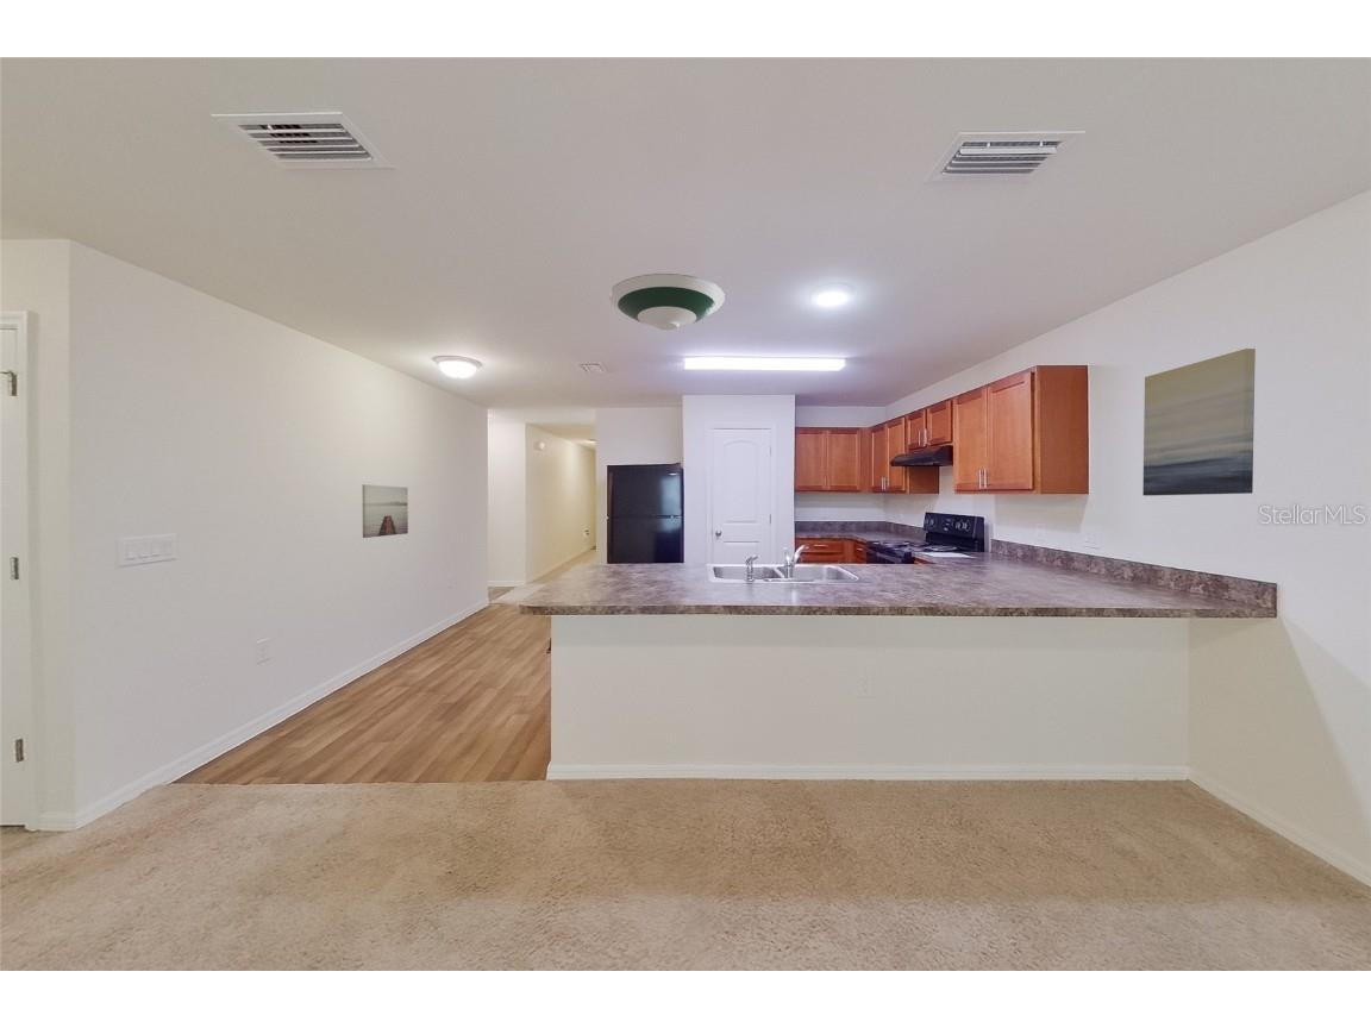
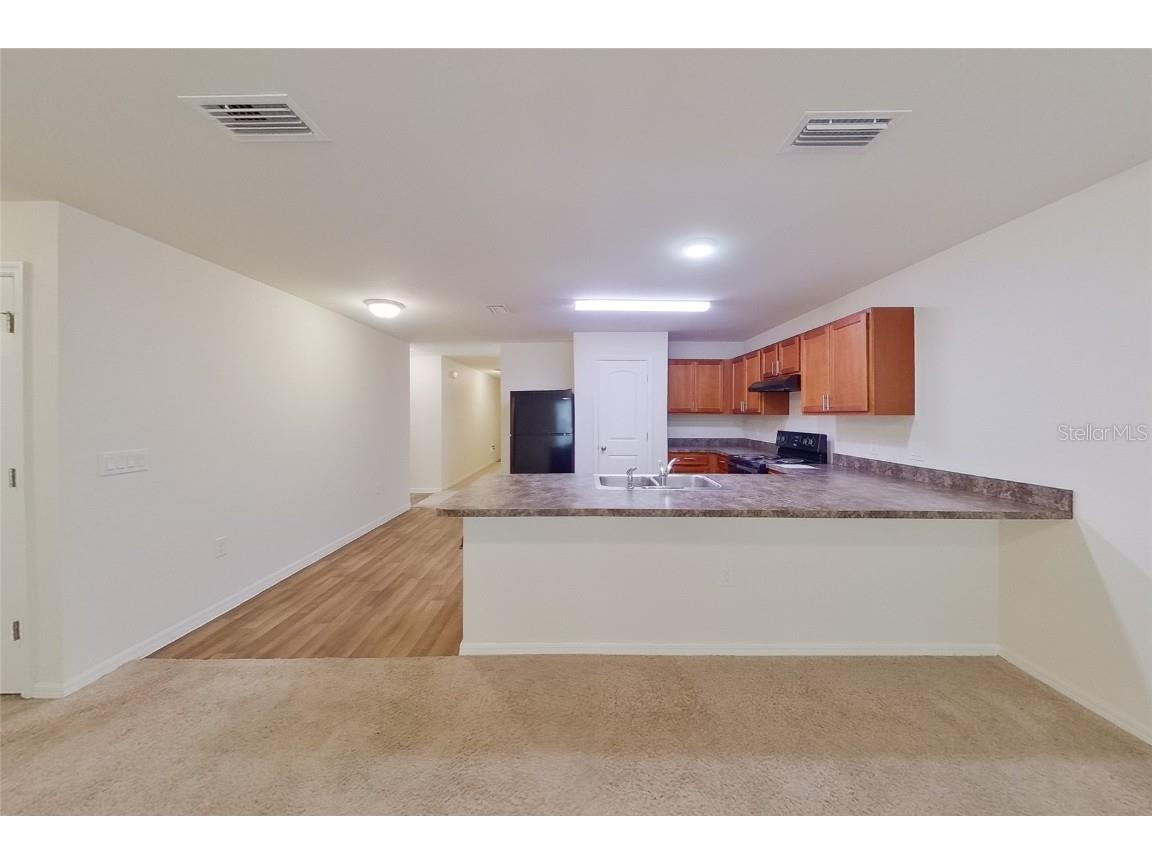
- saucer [608,272,726,332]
- wall art [1141,347,1257,496]
- wall art [361,483,409,539]
